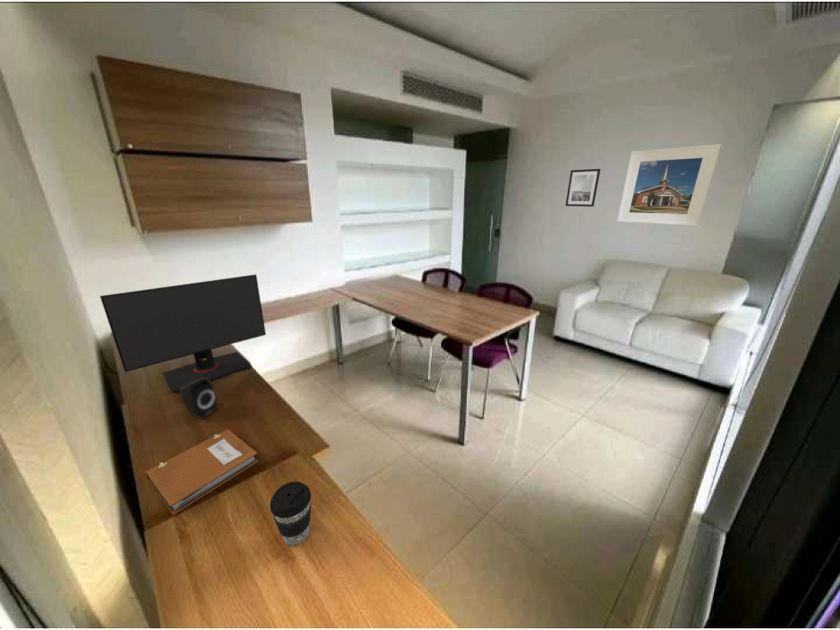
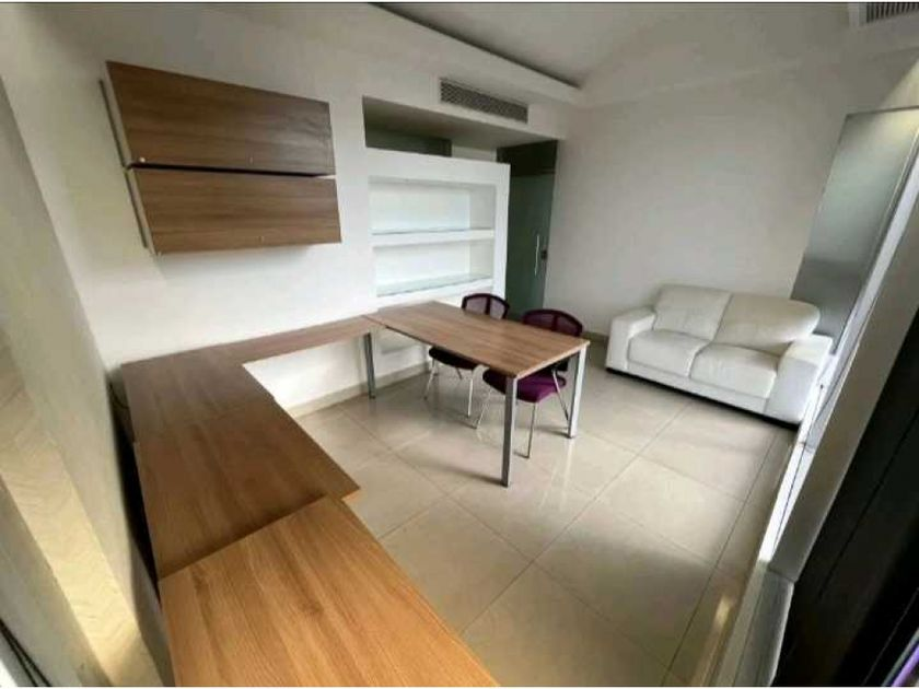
- computer monitor [99,273,267,394]
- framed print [616,143,722,227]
- wall art [565,168,602,208]
- coffee cup [269,481,312,547]
- notebook [144,428,259,516]
- speaker [179,378,218,420]
